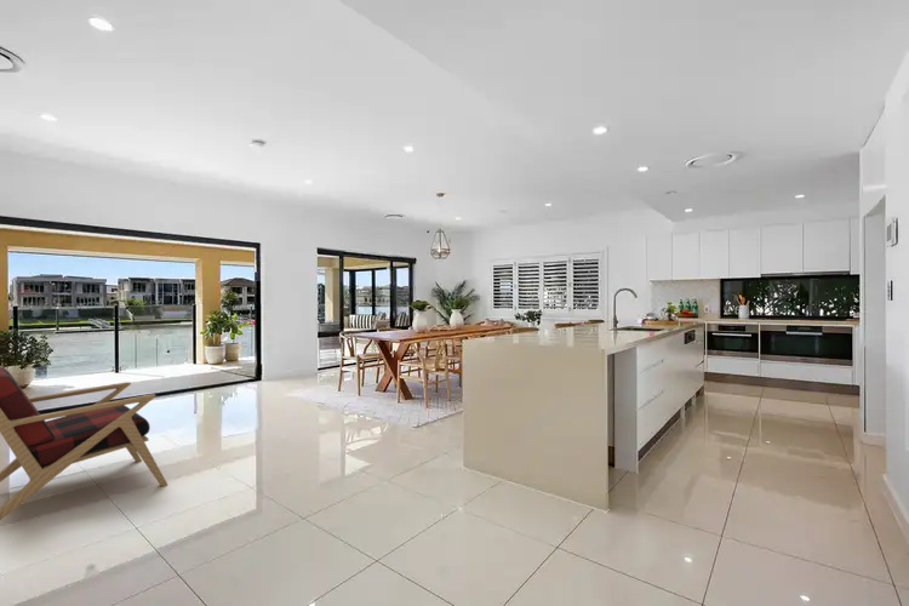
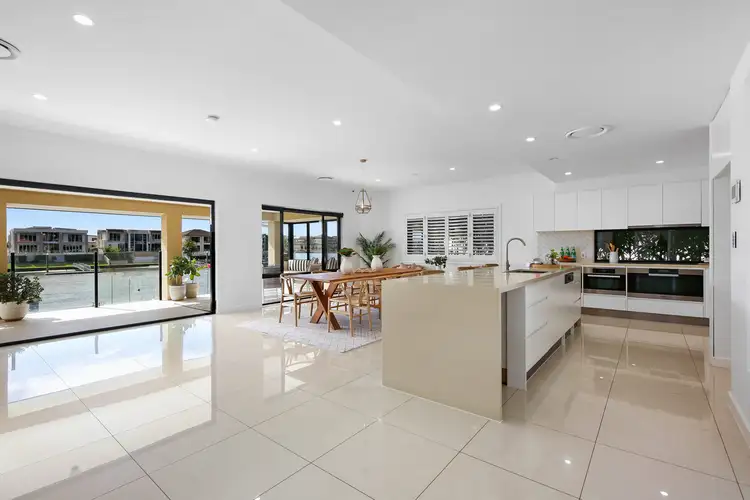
- armchair [0,365,168,521]
